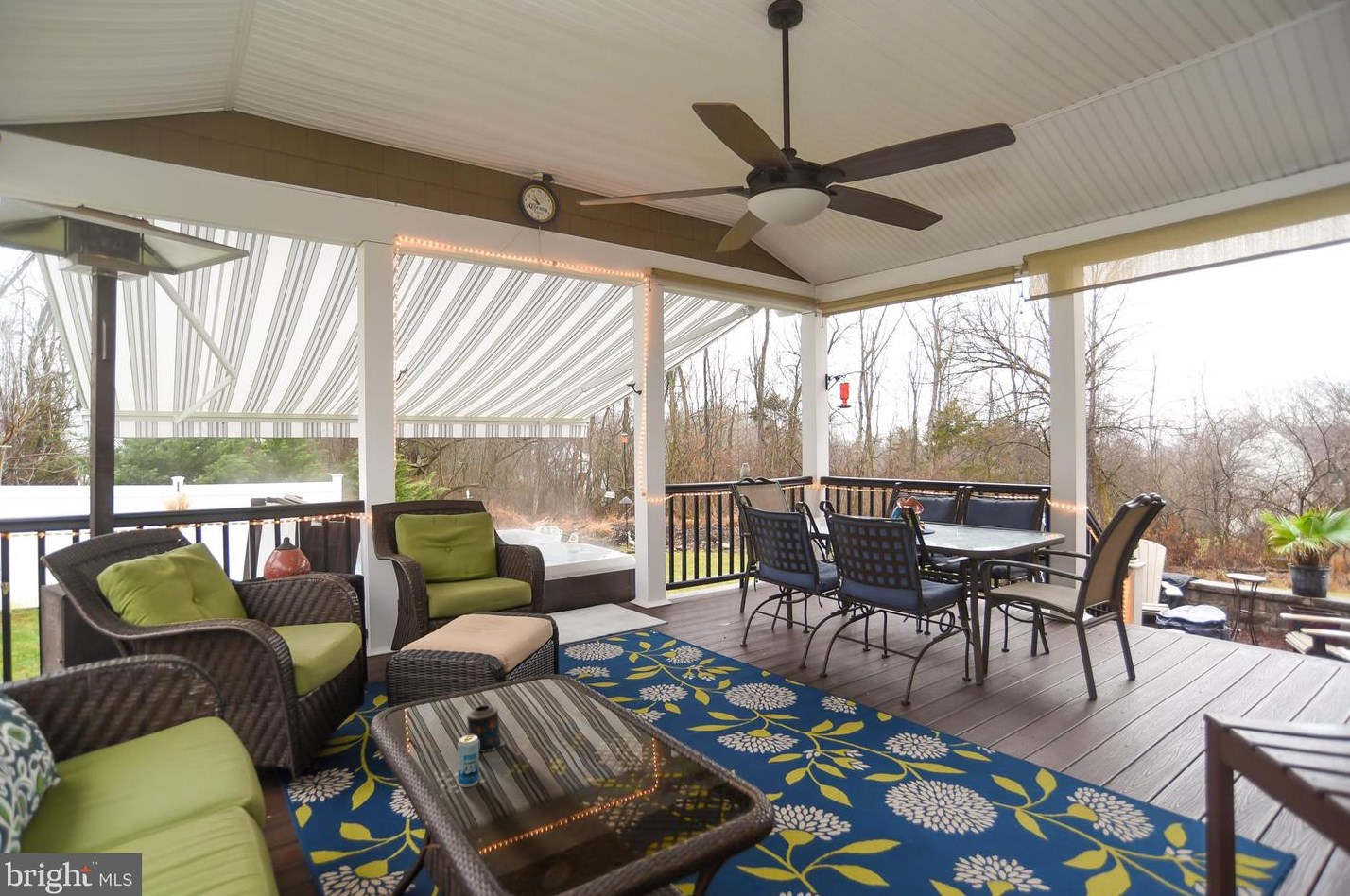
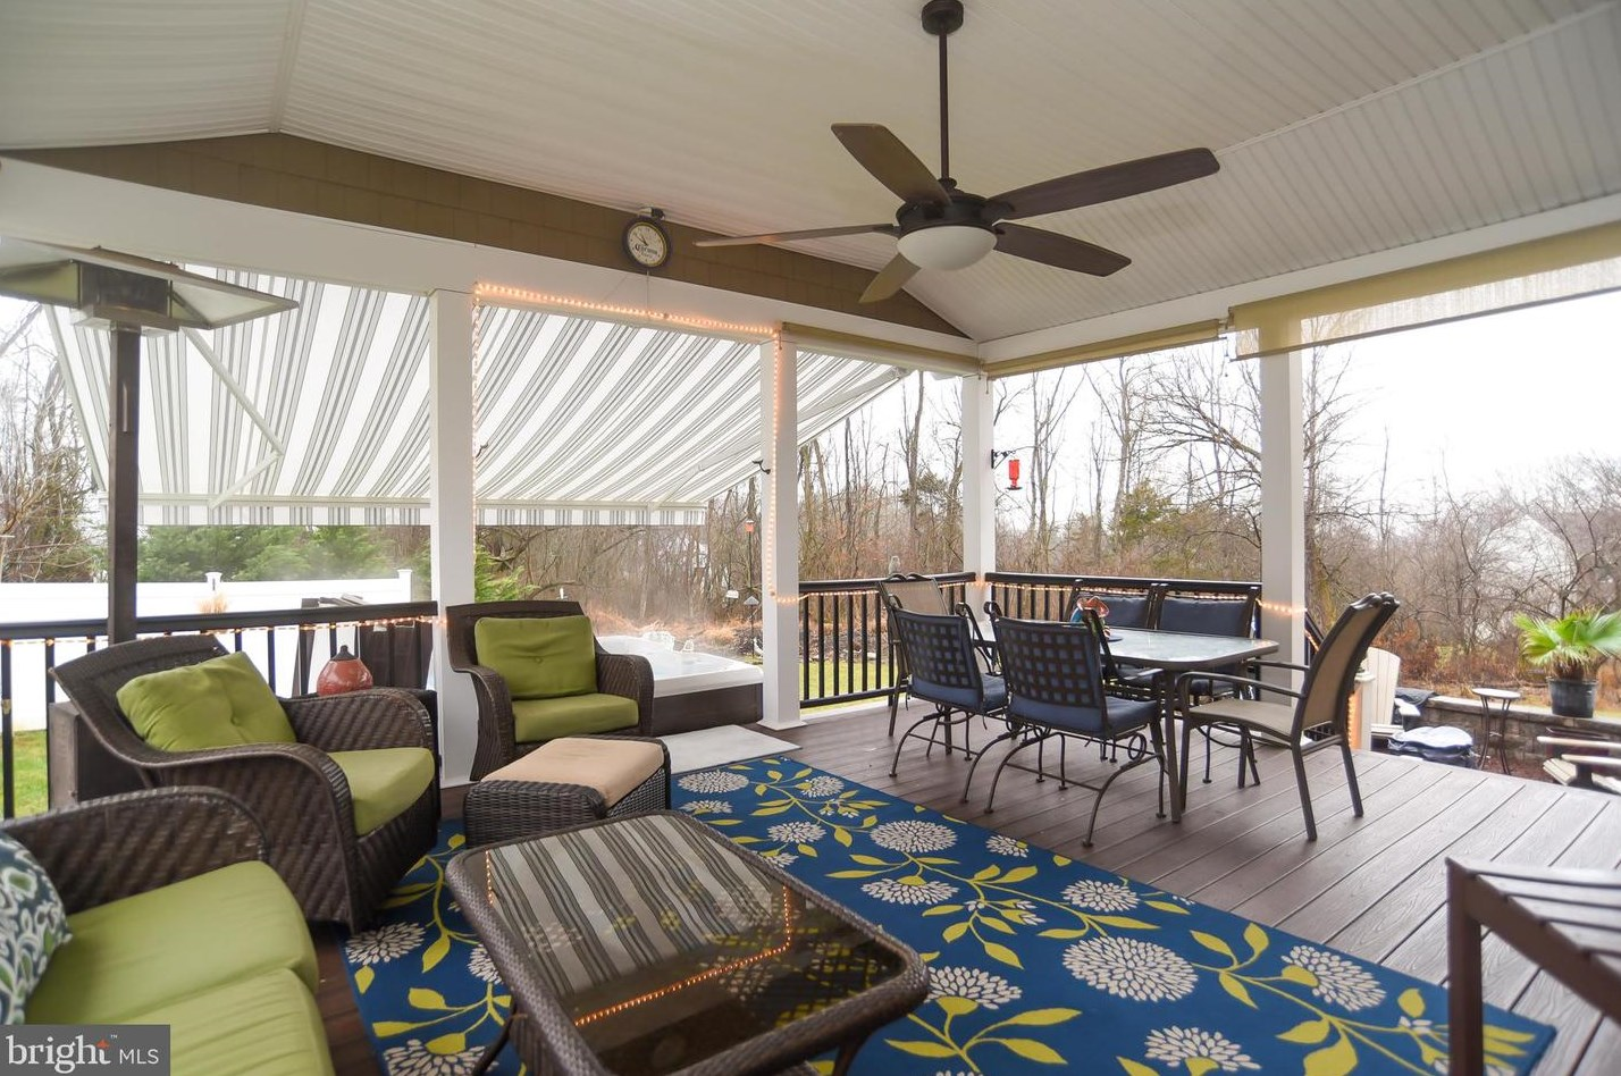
- candle [466,704,506,753]
- beverage can [457,734,480,788]
